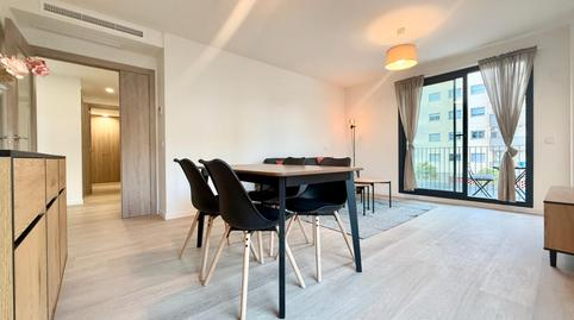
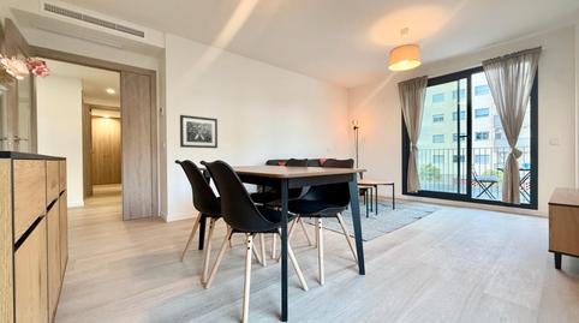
+ wall art [179,114,219,149]
